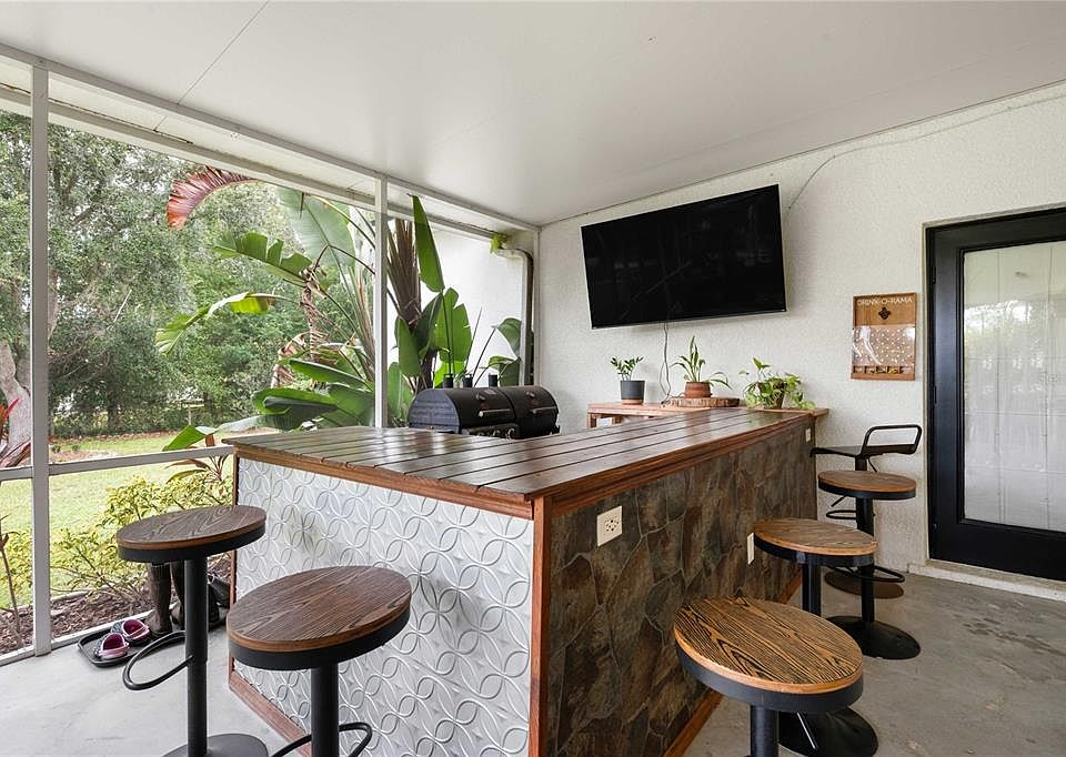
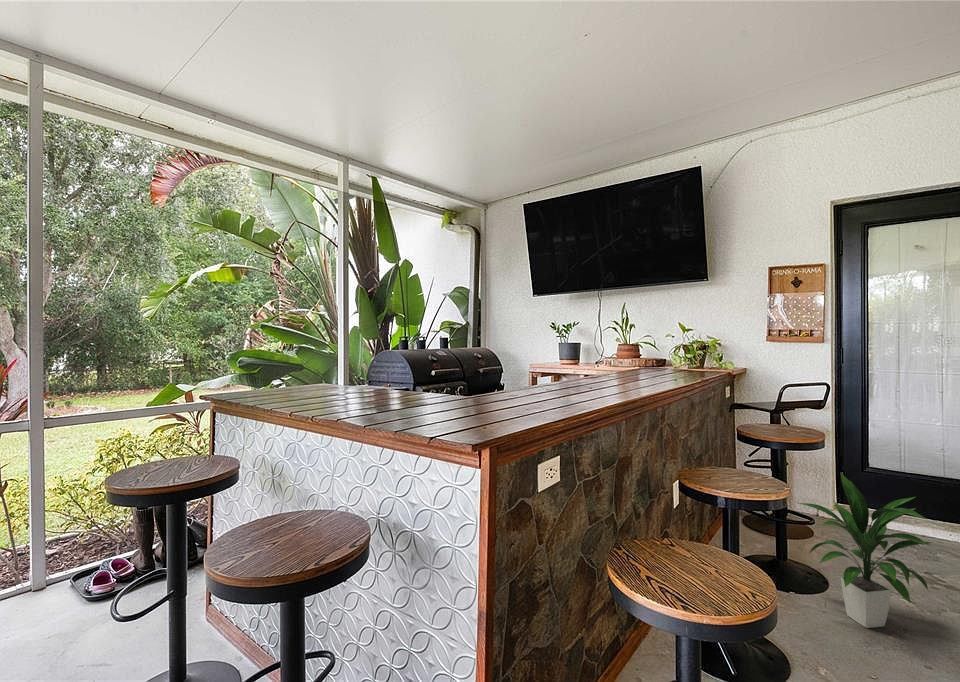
+ indoor plant [794,472,932,629]
